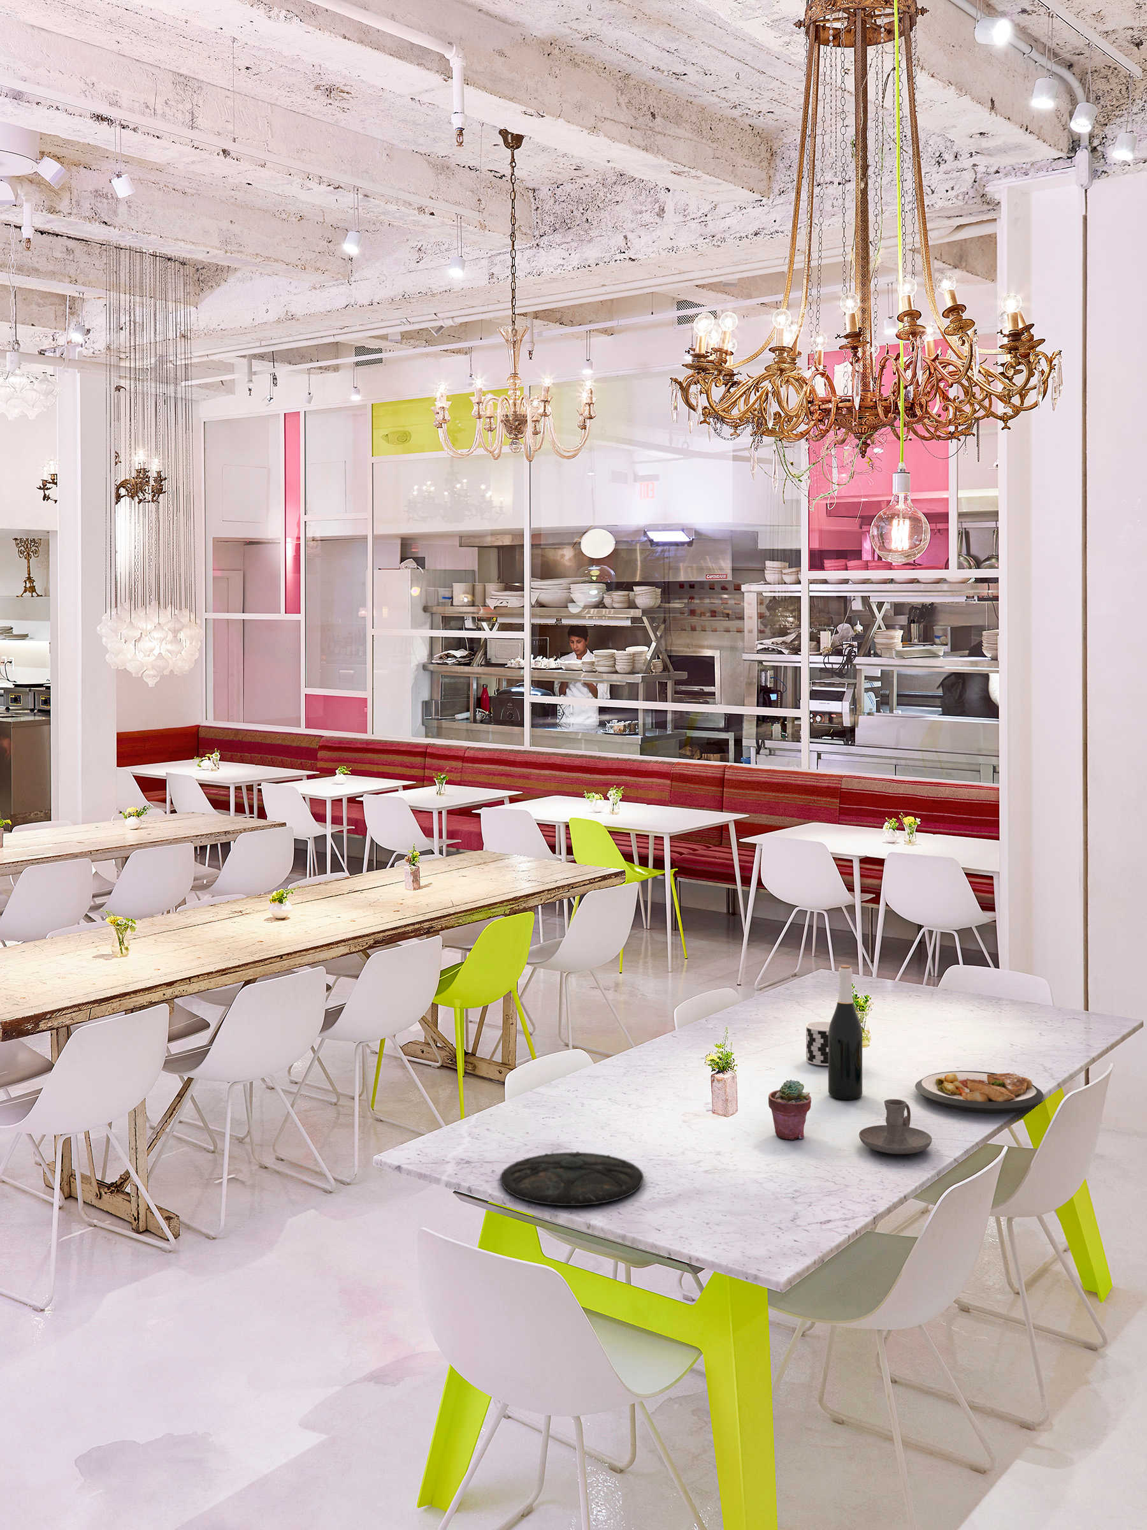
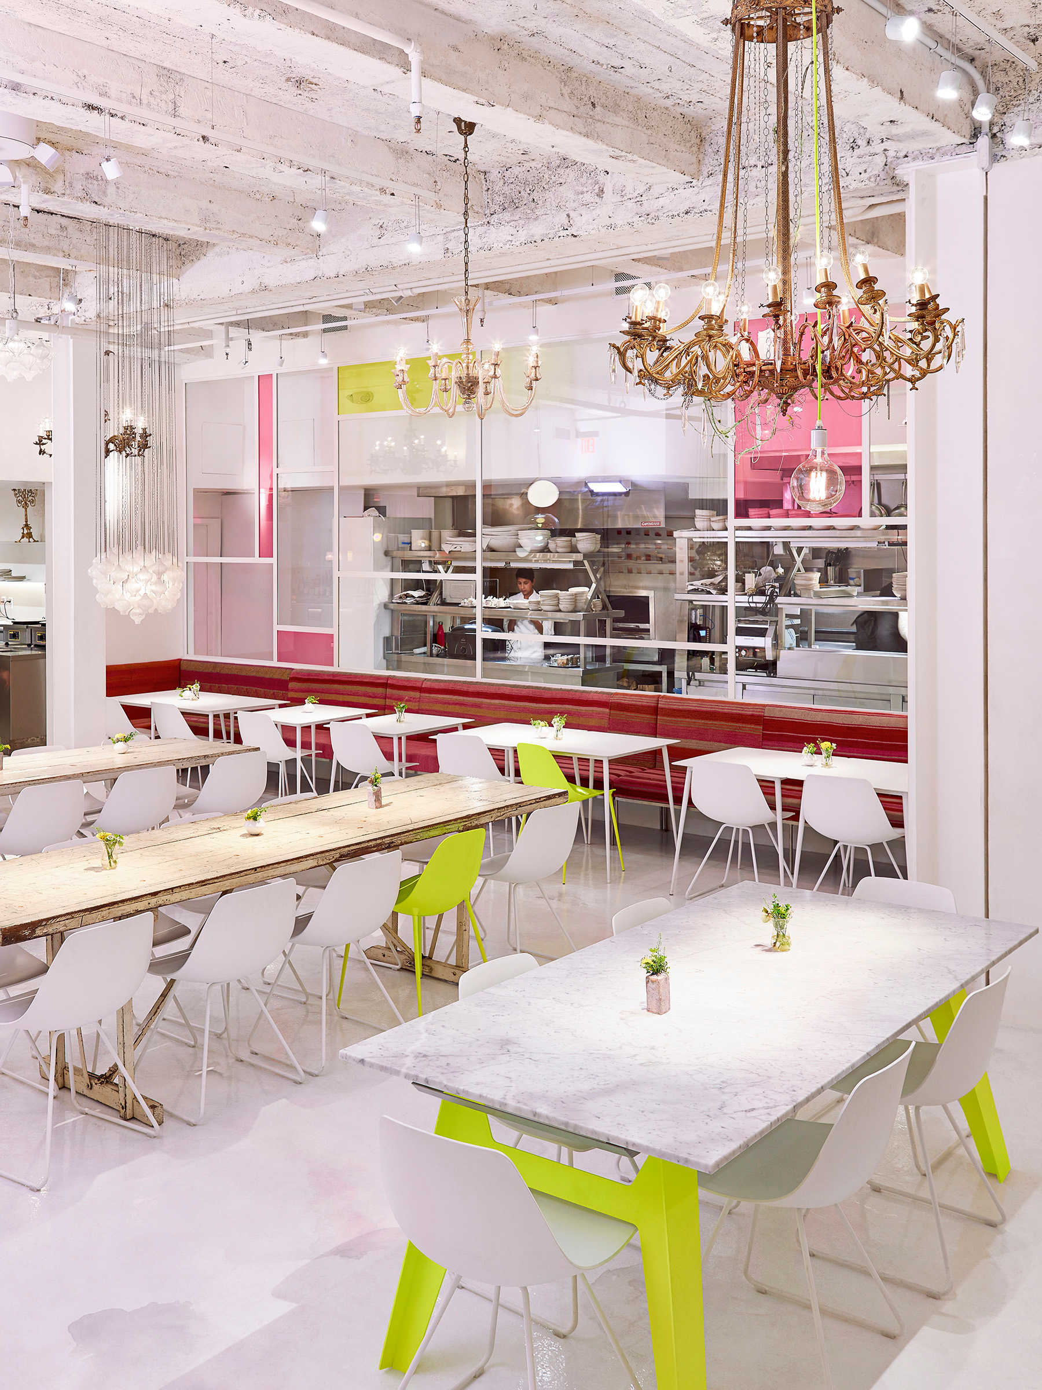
- cup [806,1020,830,1066]
- plate [500,1151,645,1206]
- potted succulent [767,1078,812,1141]
- wine bottle [828,965,863,1100]
- candle holder [858,1099,933,1154]
- plate [914,1070,1045,1114]
